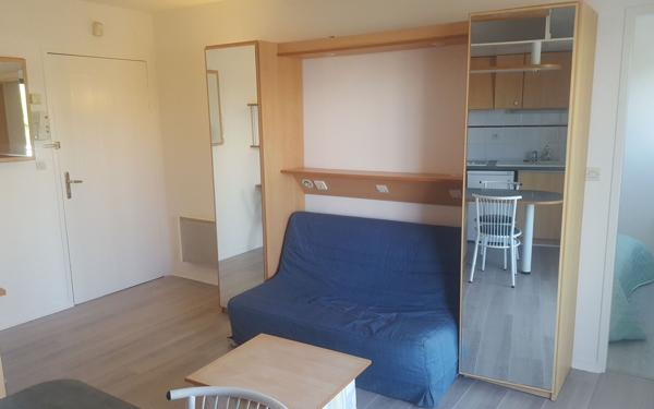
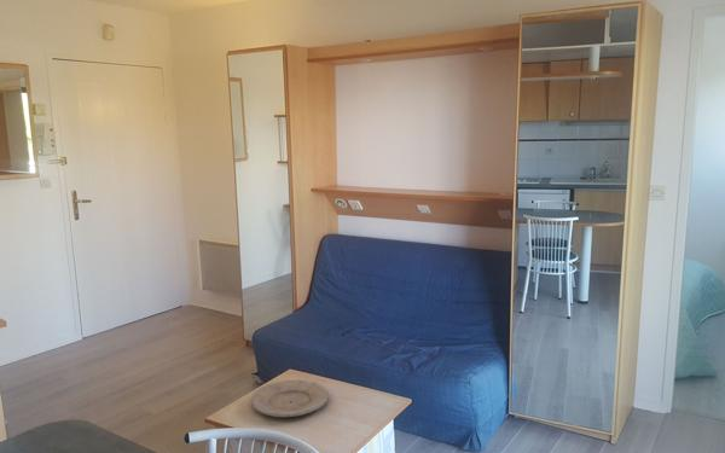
+ plate [250,379,330,418]
